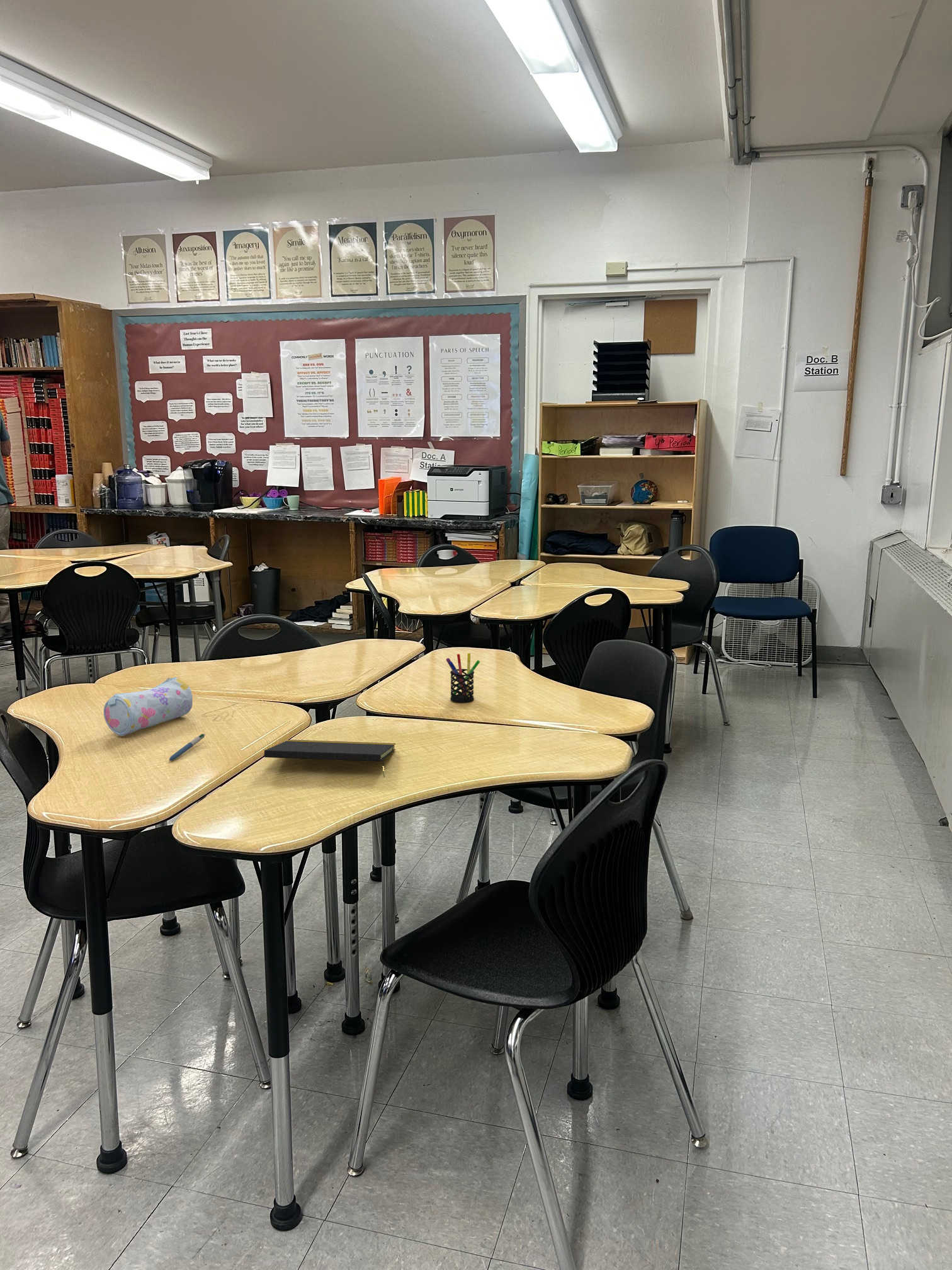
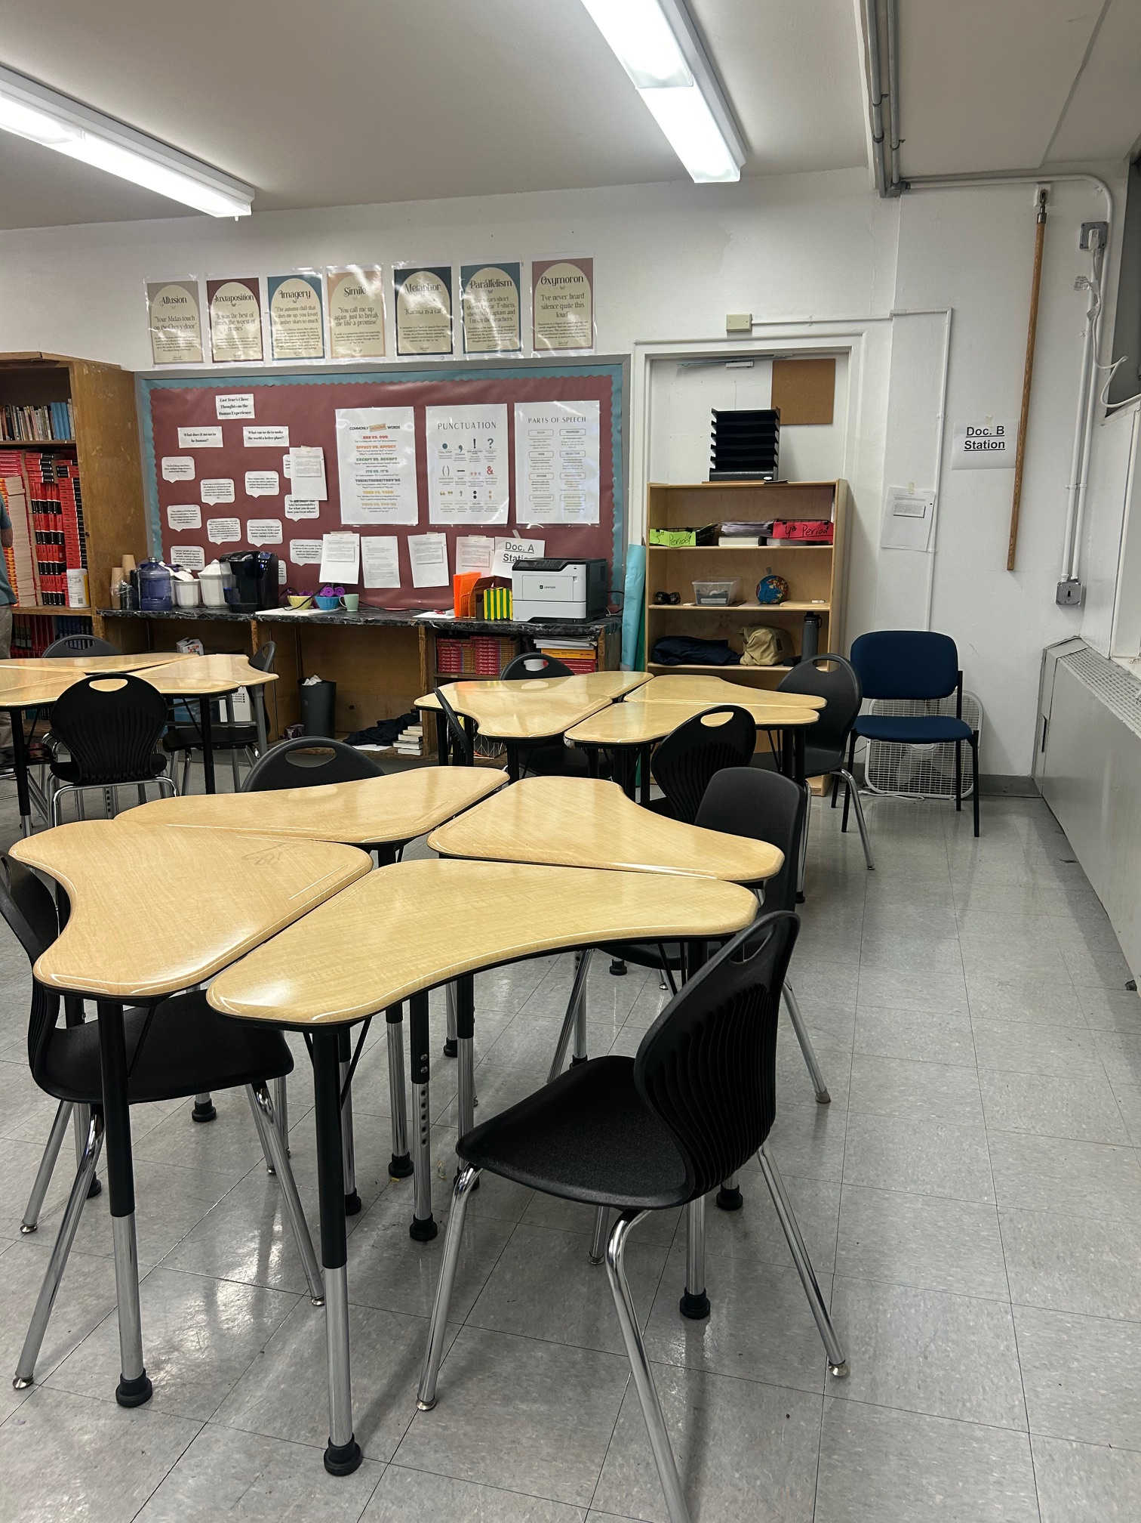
- notepad [264,739,396,777]
- pencil case [103,677,193,736]
- pen [168,733,205,762]
- pen holder [446,653,480,703]
